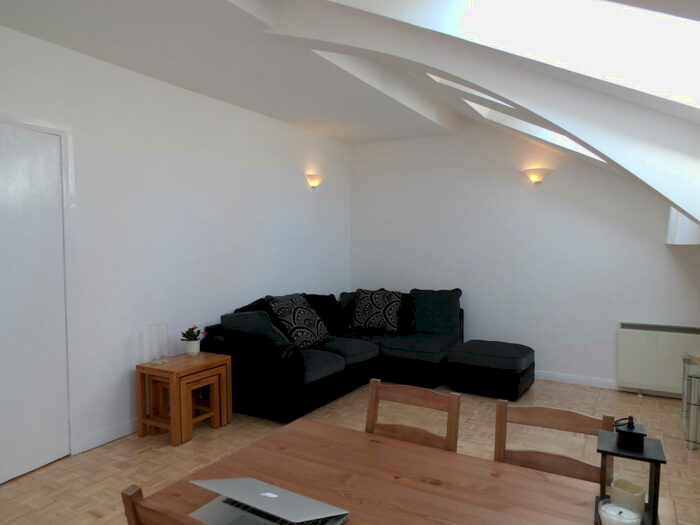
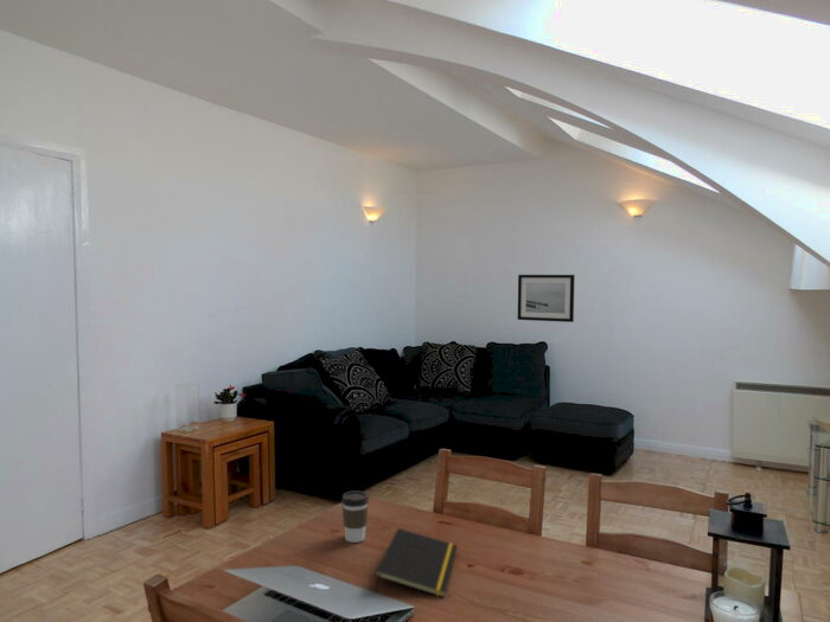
+ coffee cup [340,489,370,544]
+ notepad [374,527,459,598]
+ wall art [517,274,575,323]
